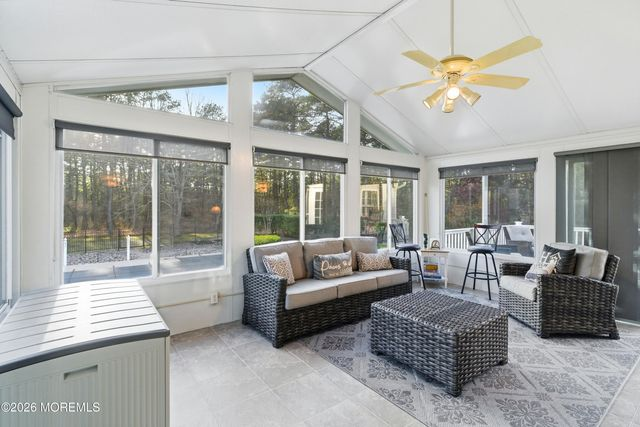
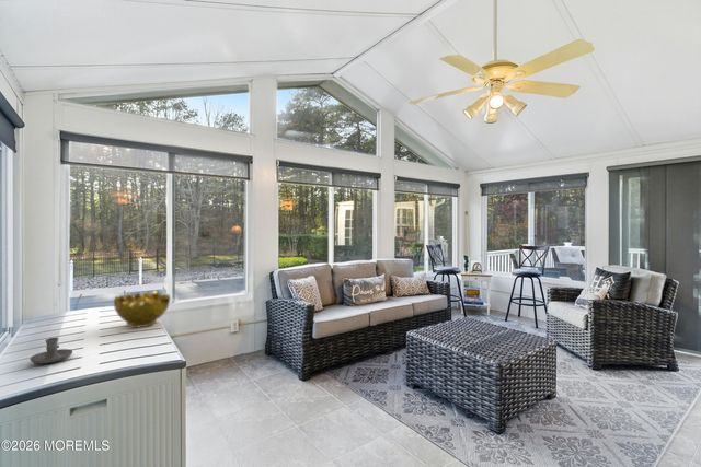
+ decorative bowl [113,290,171,329]
+ candle holder [28,337,73,364]
